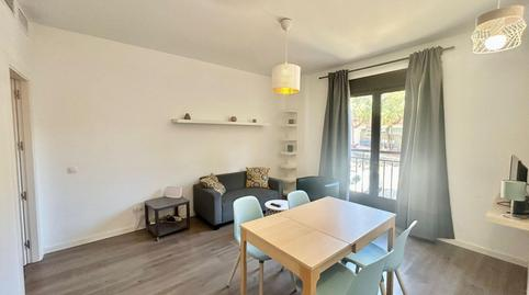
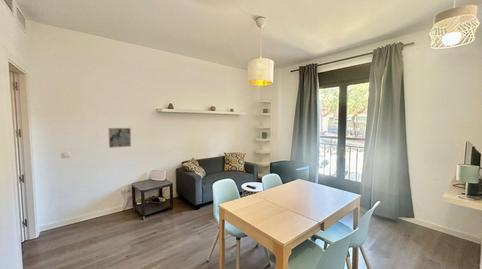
+ wall art [107,127,132,149]
